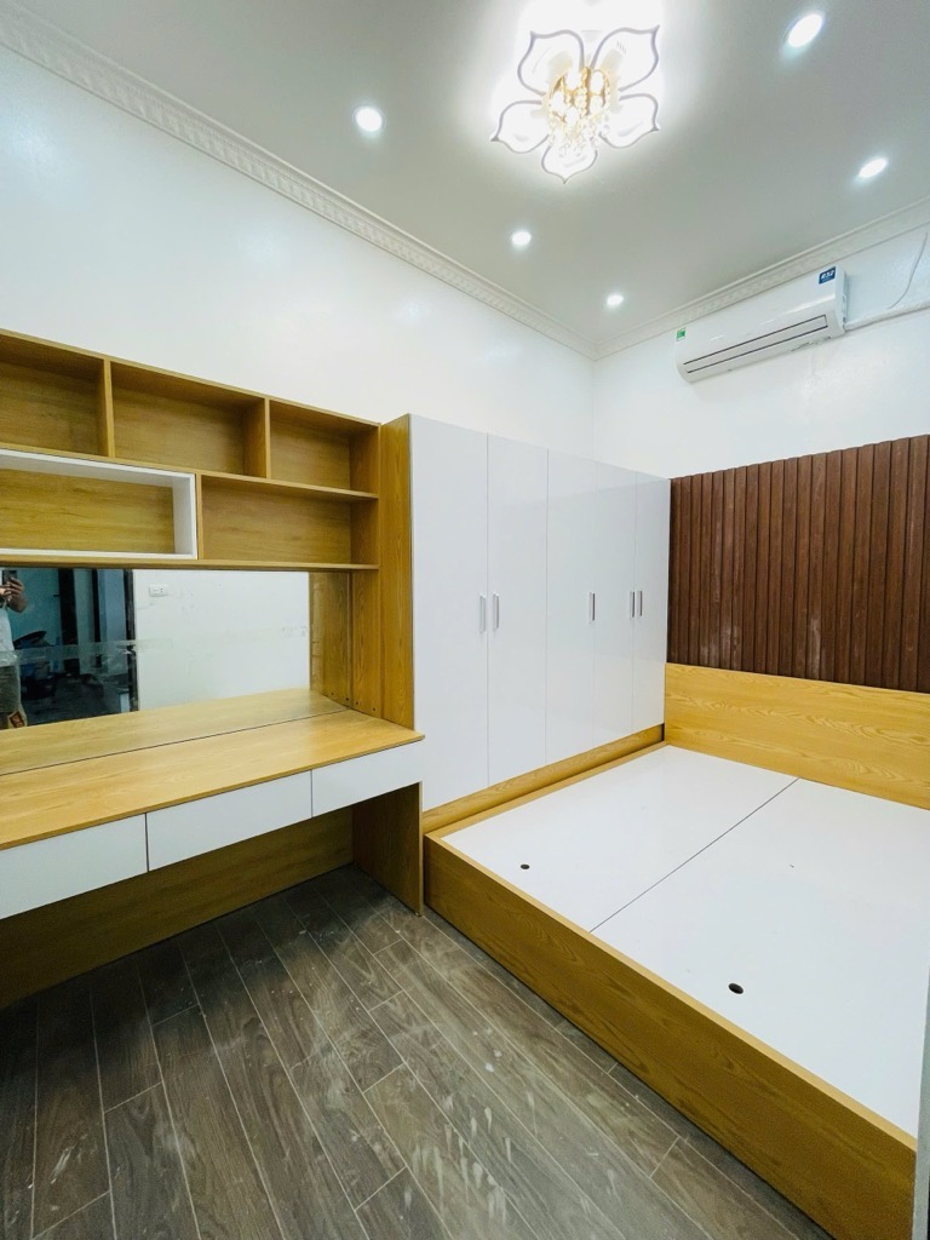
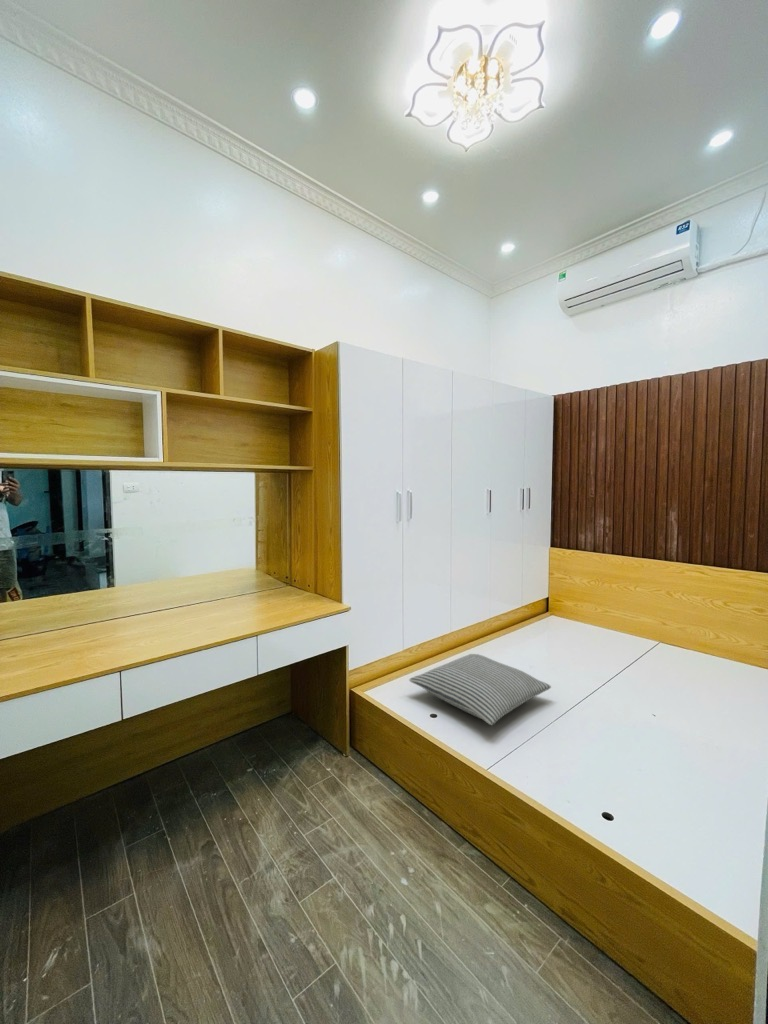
+ pillow [408,653,552,726]
